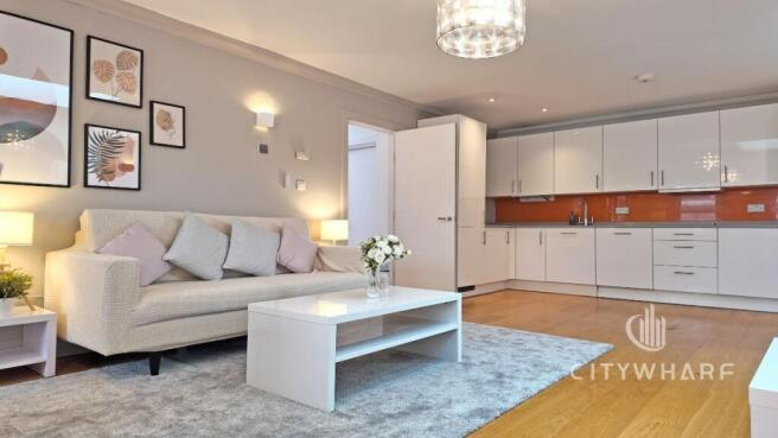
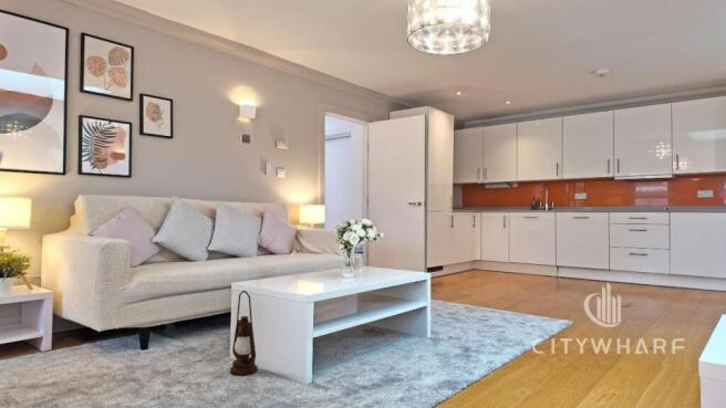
+ lantern [229,290,259,377]
